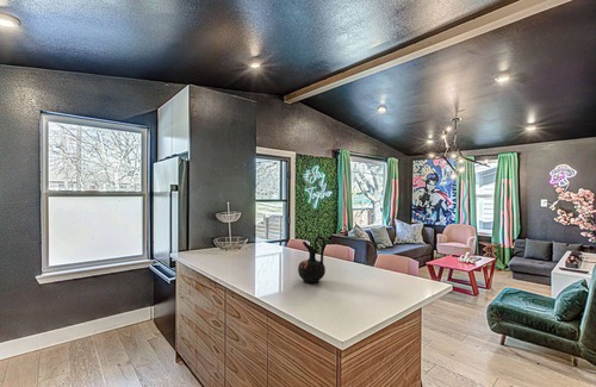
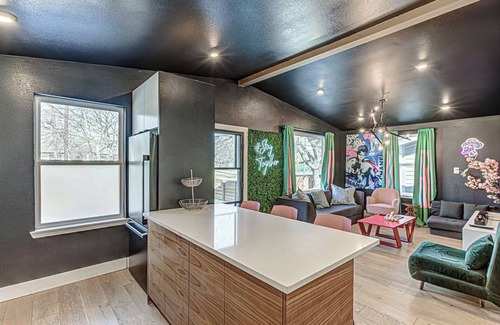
- ceramic jug [297,235,327,285]
